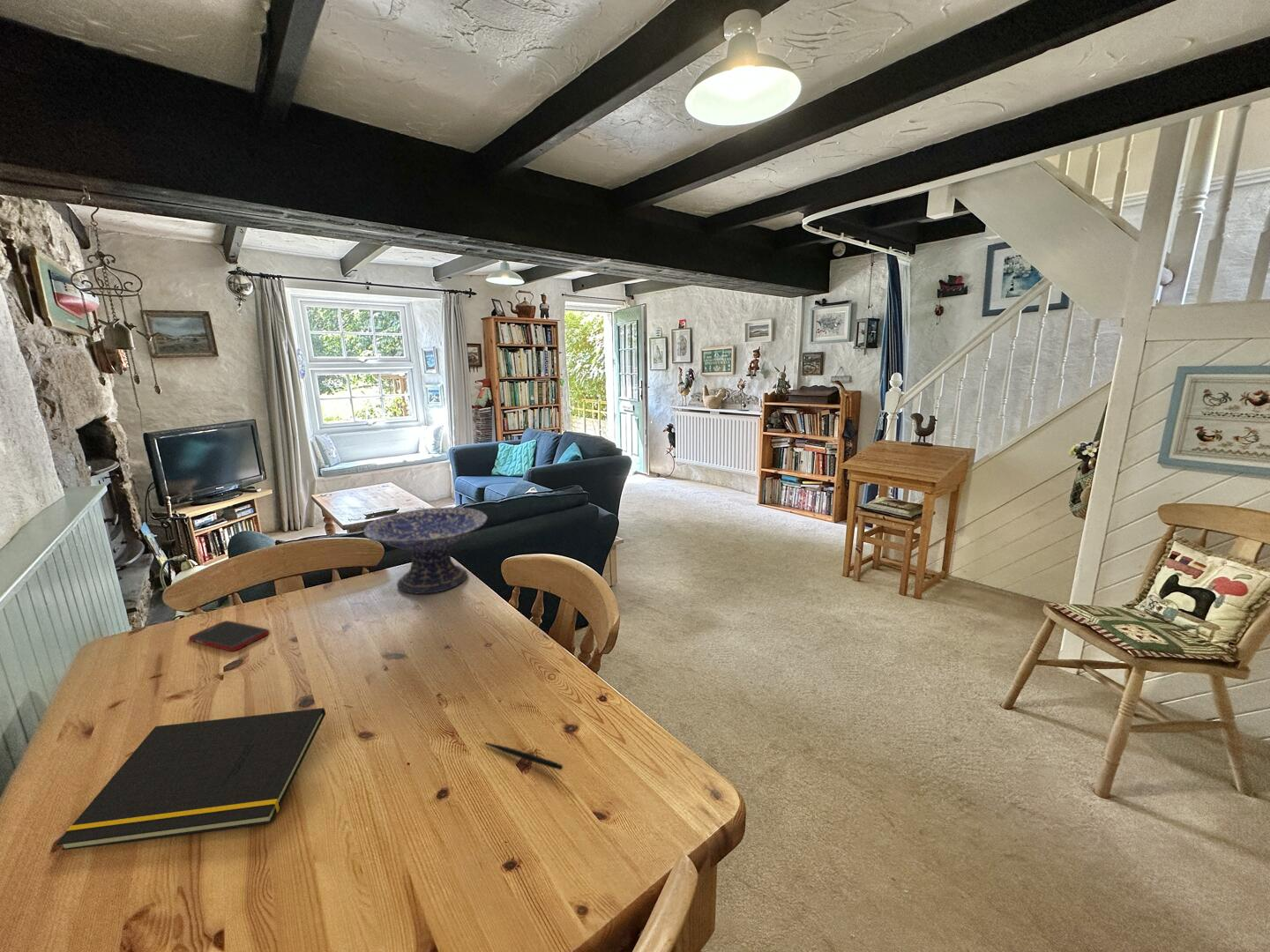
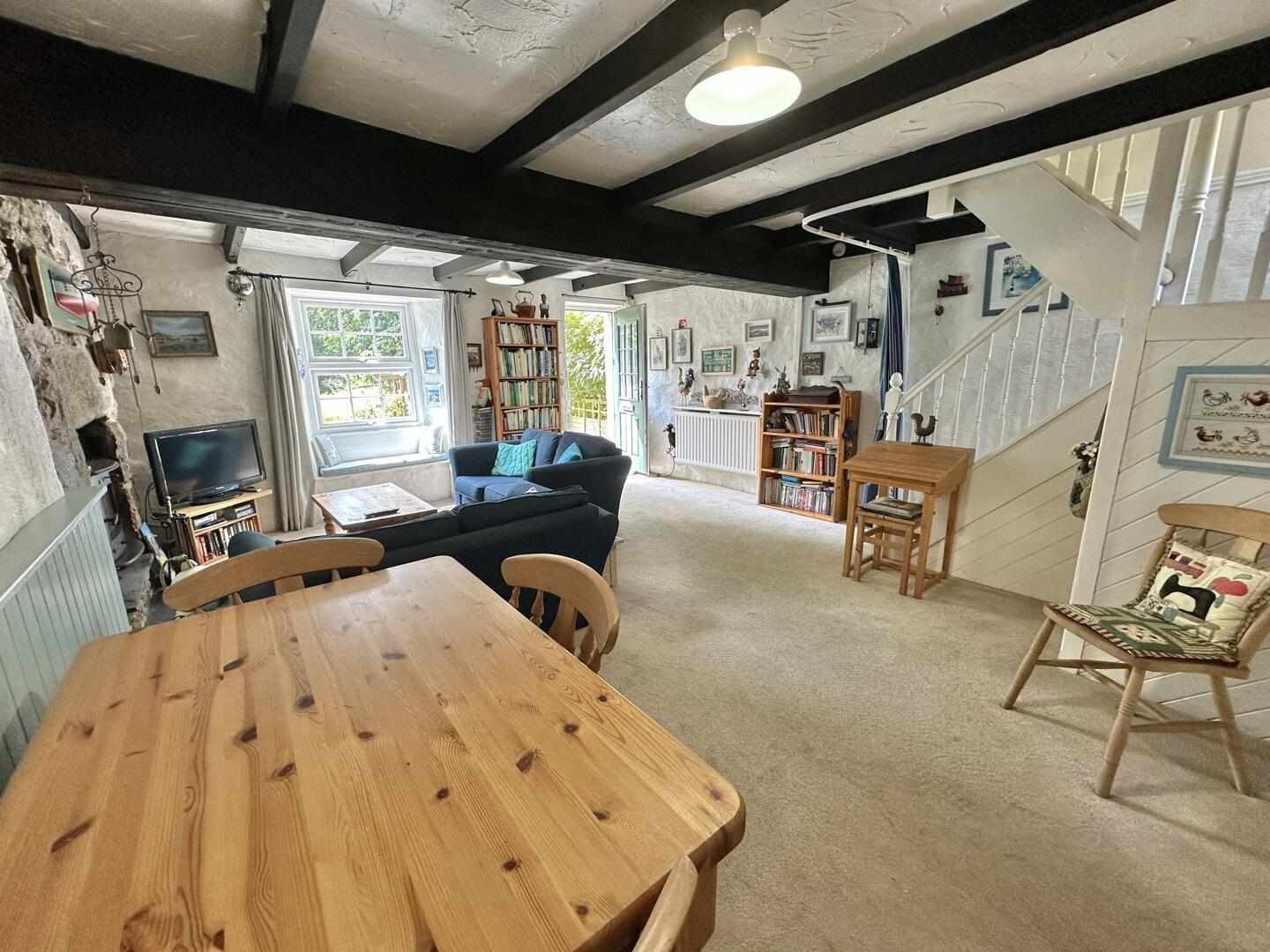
- decorative bowl [362,506,489,595]
- cell phone [188,620,270,652]
- notepad [56,707,326,851]
- pen [484,742,564,771]
